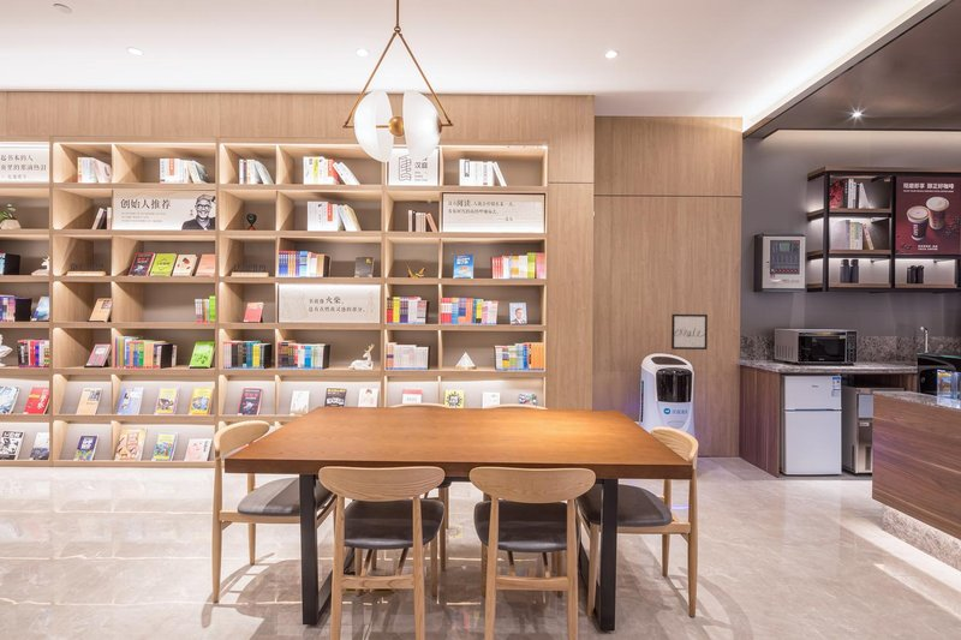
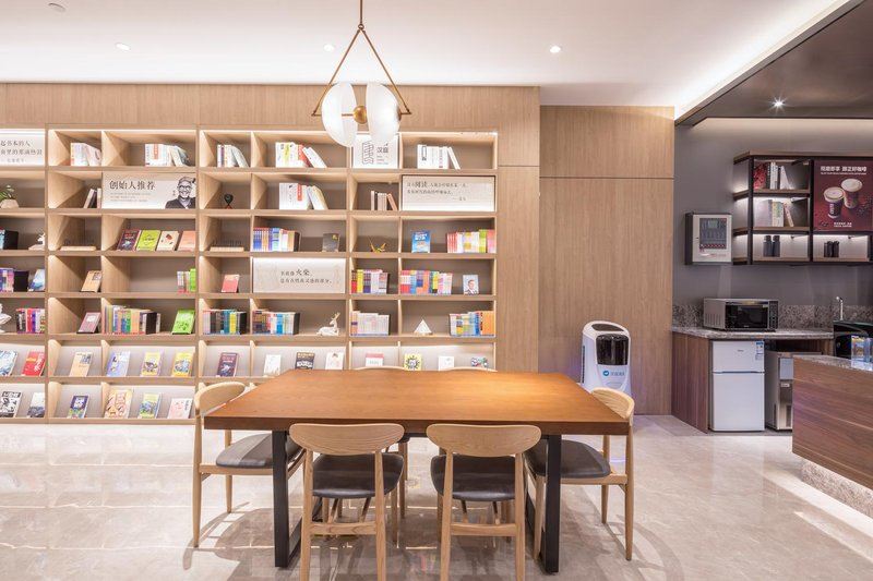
- wall art [670,313,709,351]
